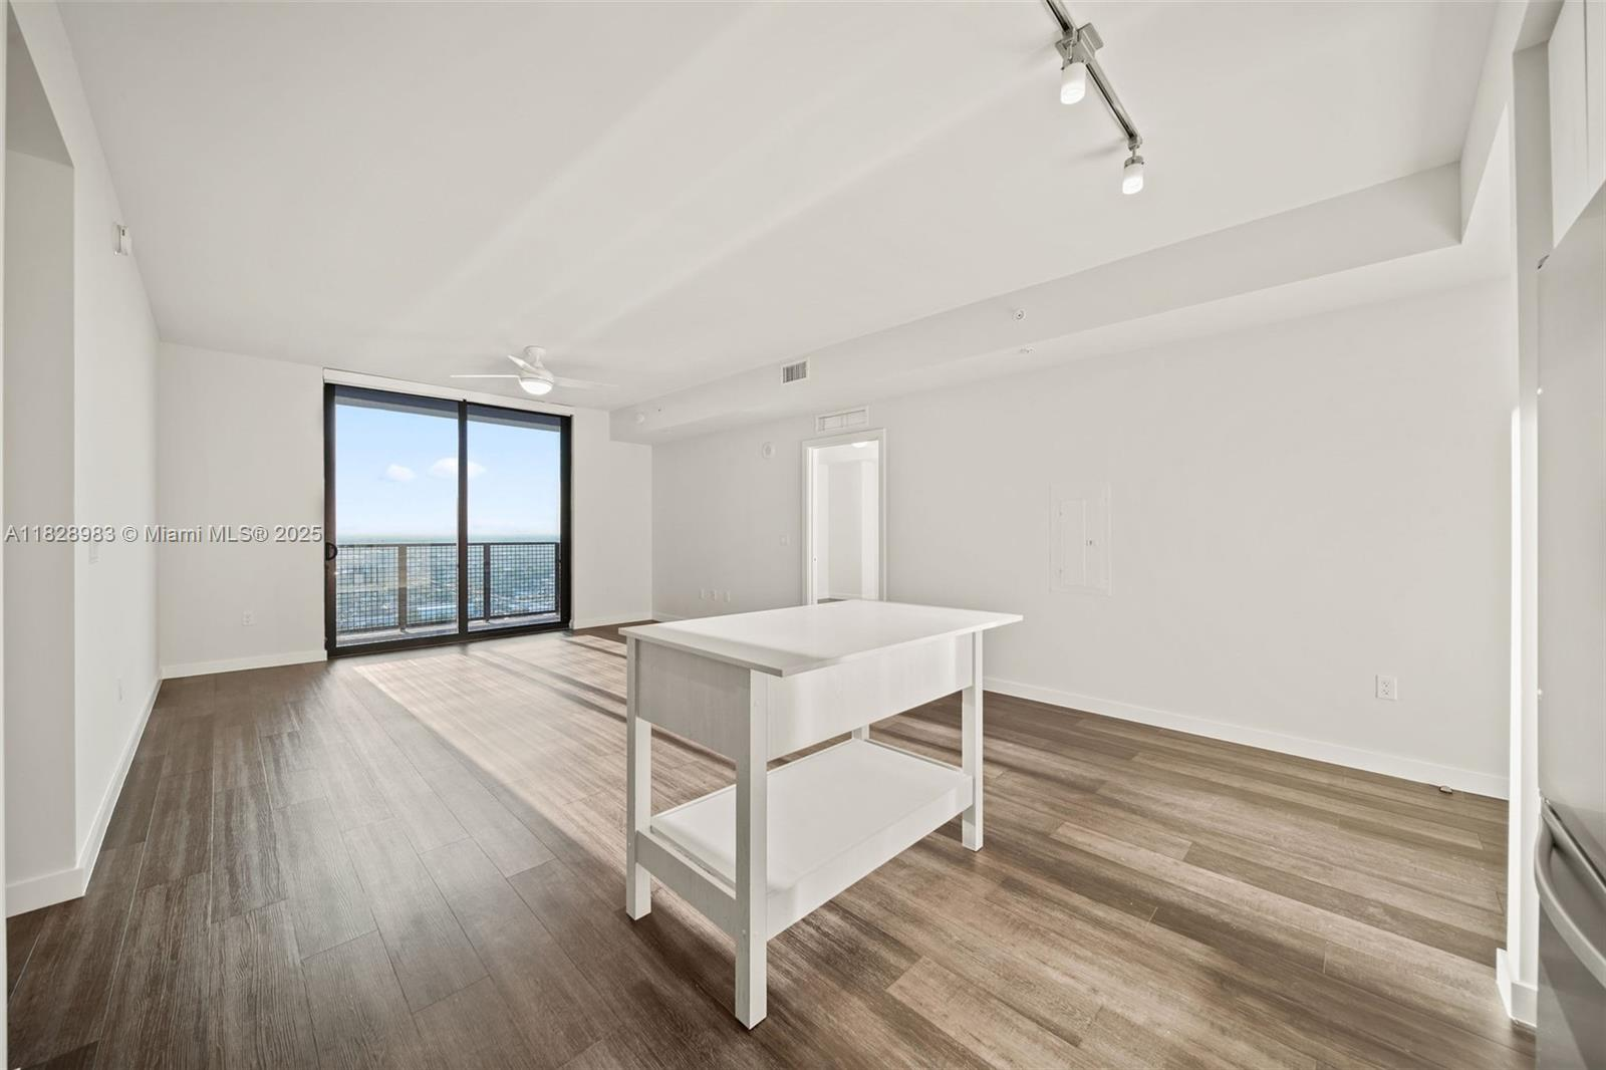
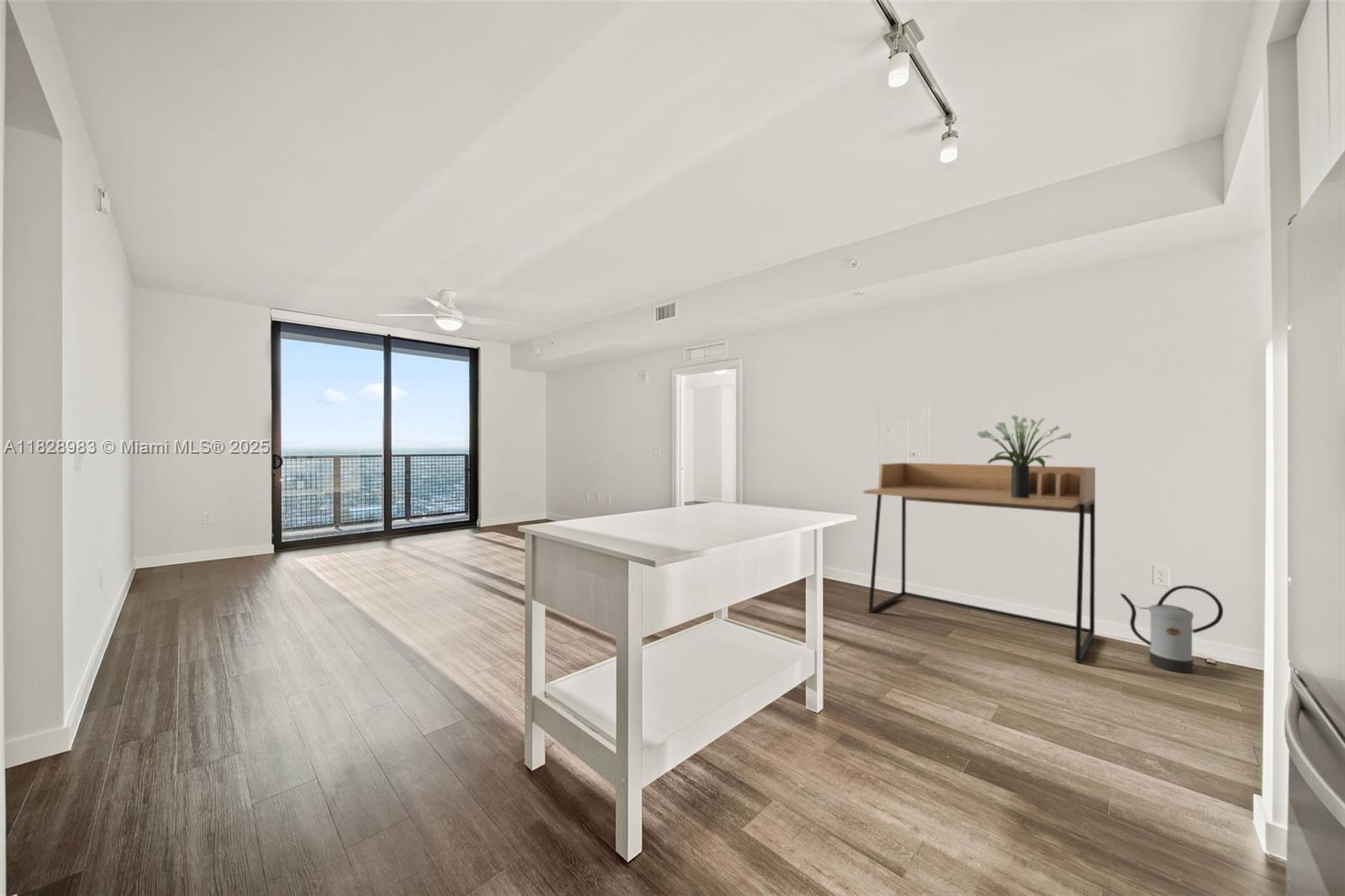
+ watering can [1119,584,1224,673]
+ desk [862,462,1096,664]
+ potted plant [975,414,1073,498]
